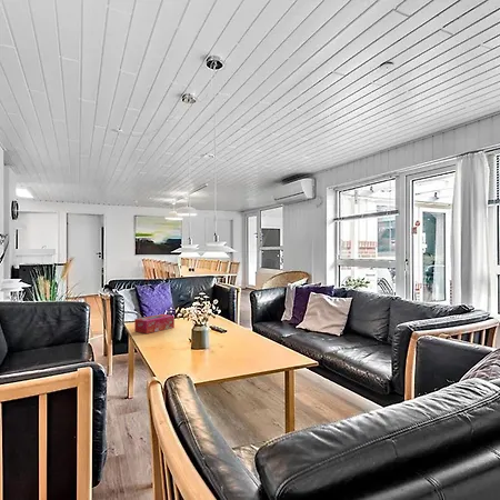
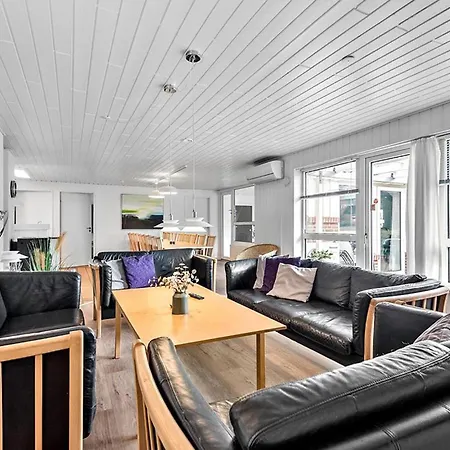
- tissue box [133,313,176,334]
